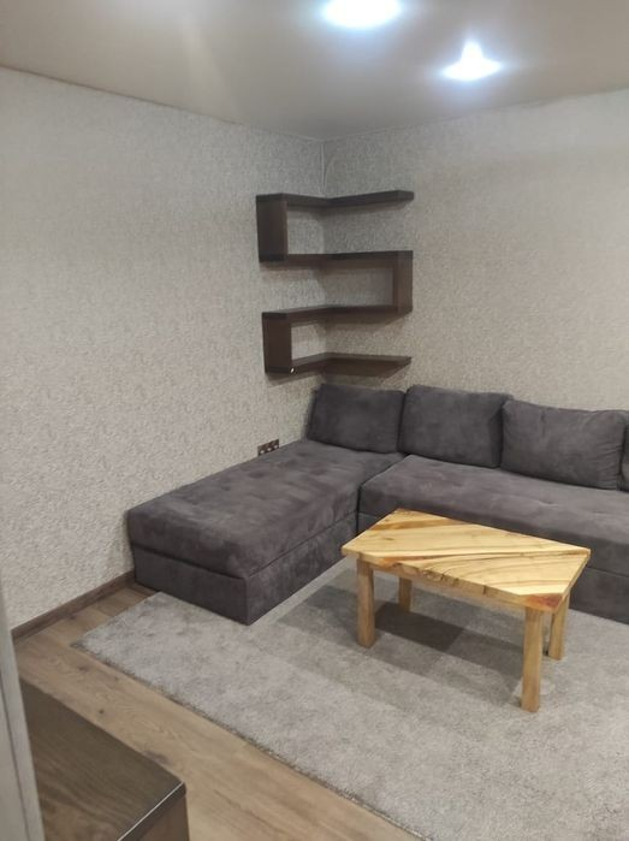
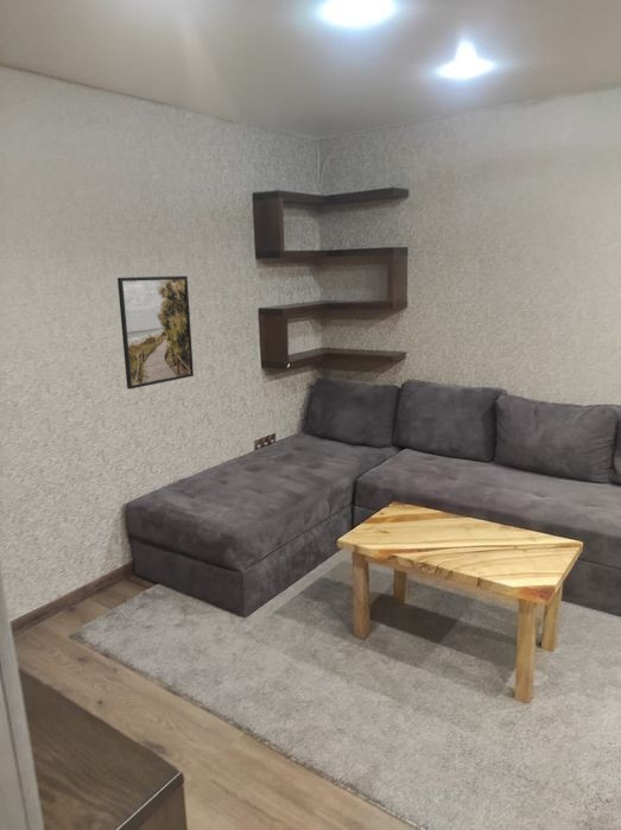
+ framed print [116,275,195,391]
